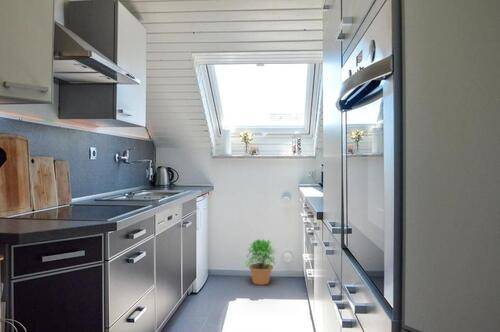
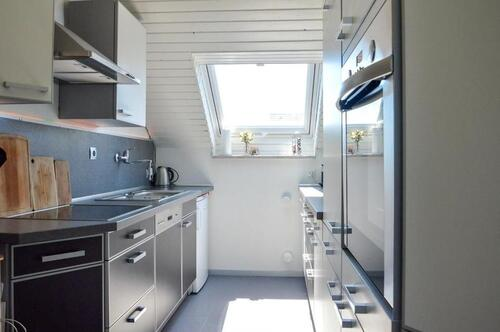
- potted plant [244,238,278,286]
